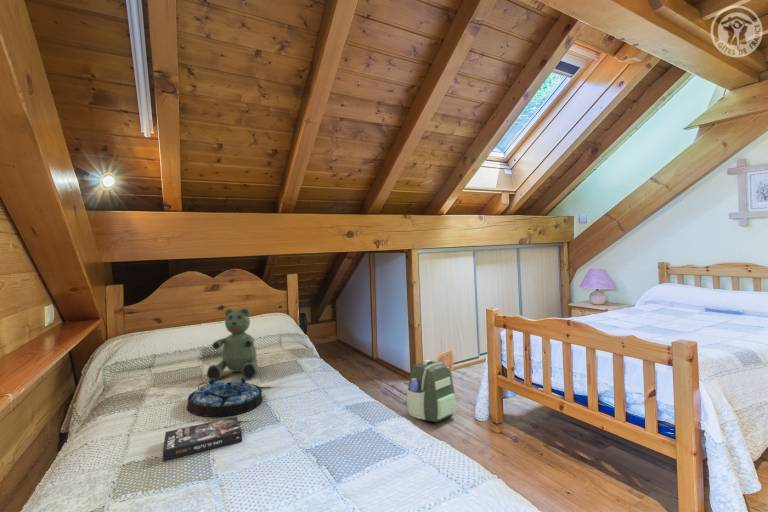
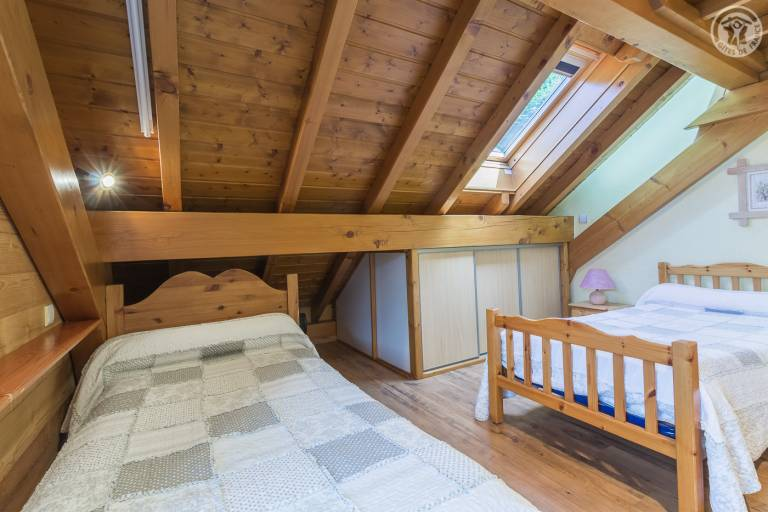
- serving tray [186,377,264,418]
- book [162,415,243,462]
- backpack [406,349,457,423]
- teddy bear [206,307,259,382]
